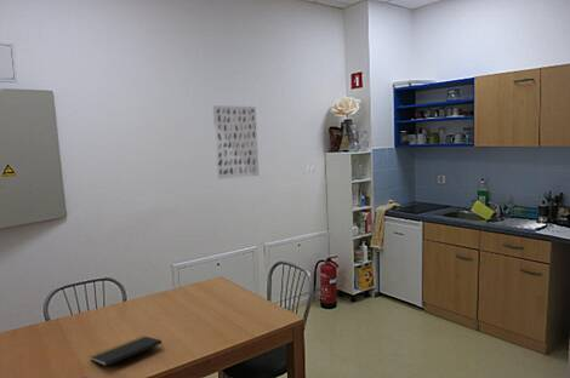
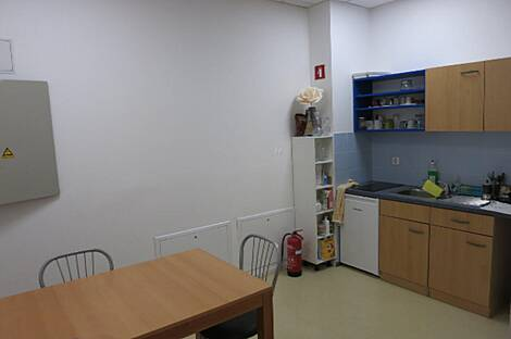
- wall art [212,104,260,181]
- notepad [89,334,165,367]
